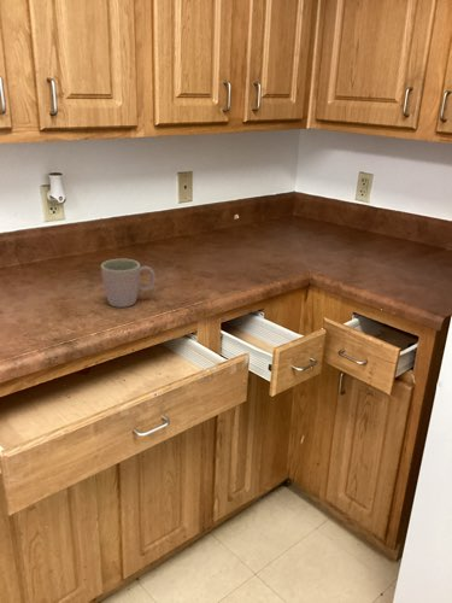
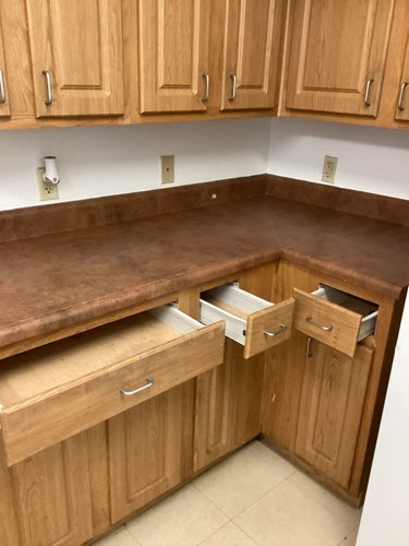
- mug [100,258,157,309]
